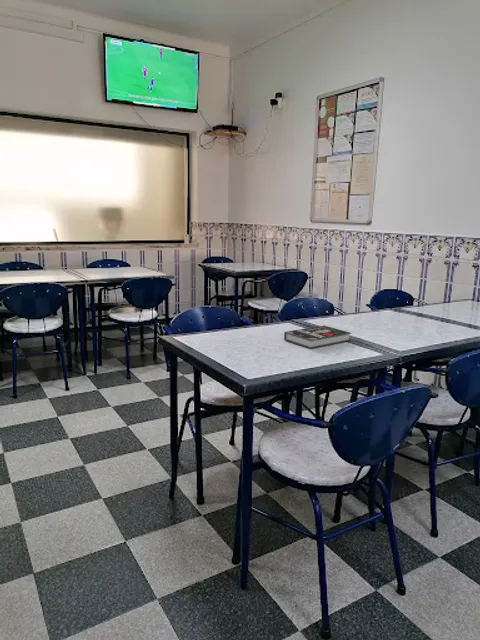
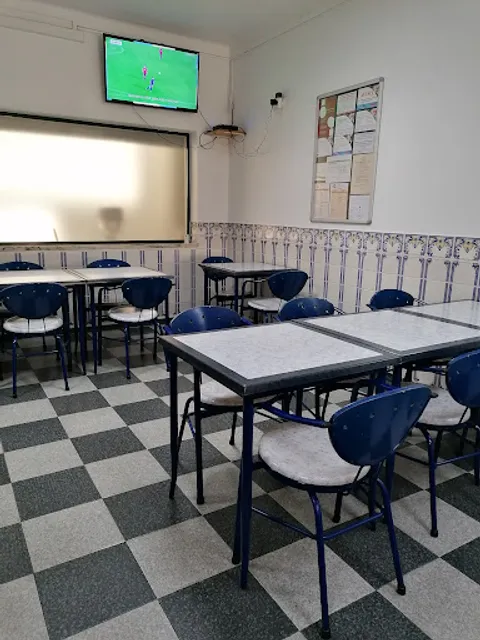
- book [283,325,352,350]
